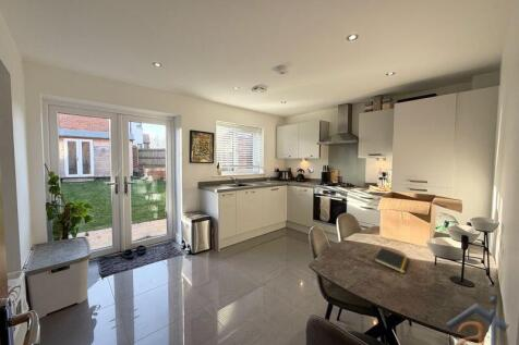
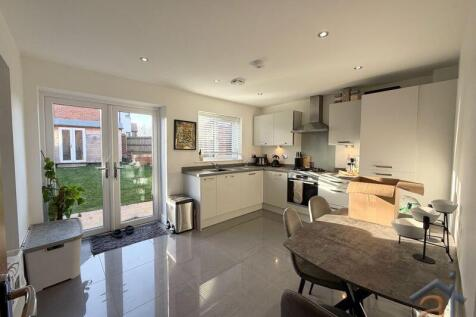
- notepad [373,247,410,274]
